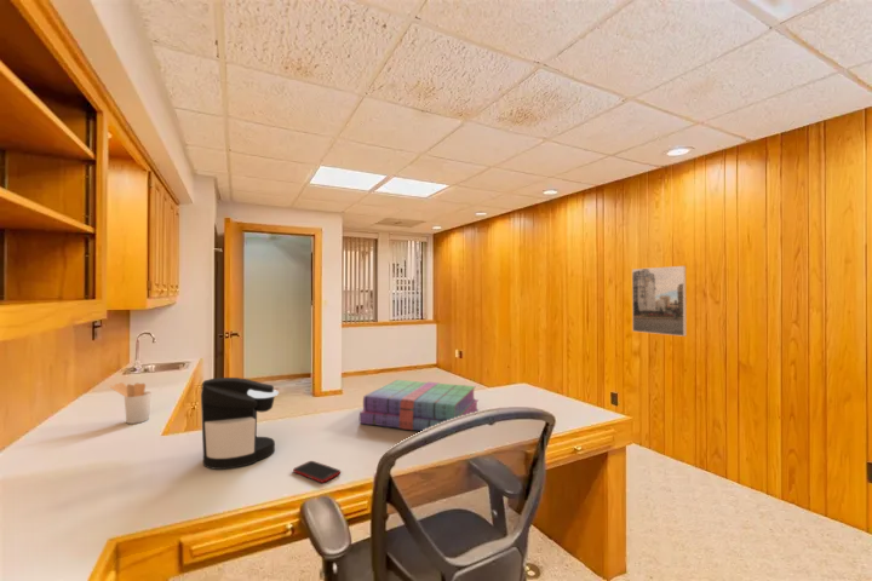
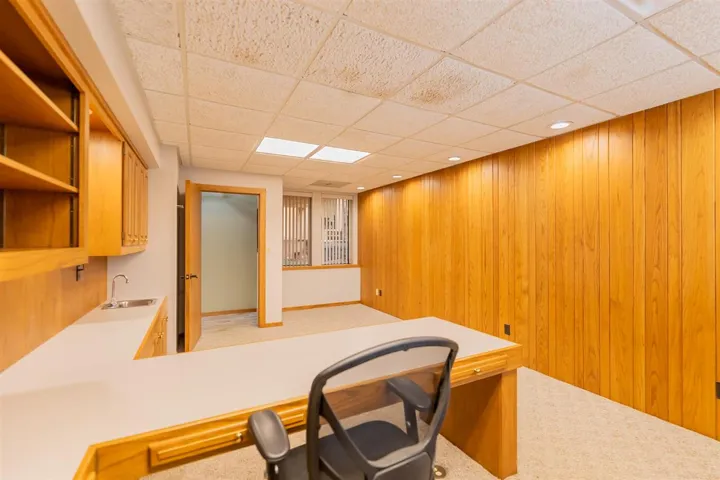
- cell phone [292,460,342,484]
- utensil holder [109,381,153,425]
- books [358,379,480,432]
- coffee maker [200,376,280,471]
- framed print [631,265,688,338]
